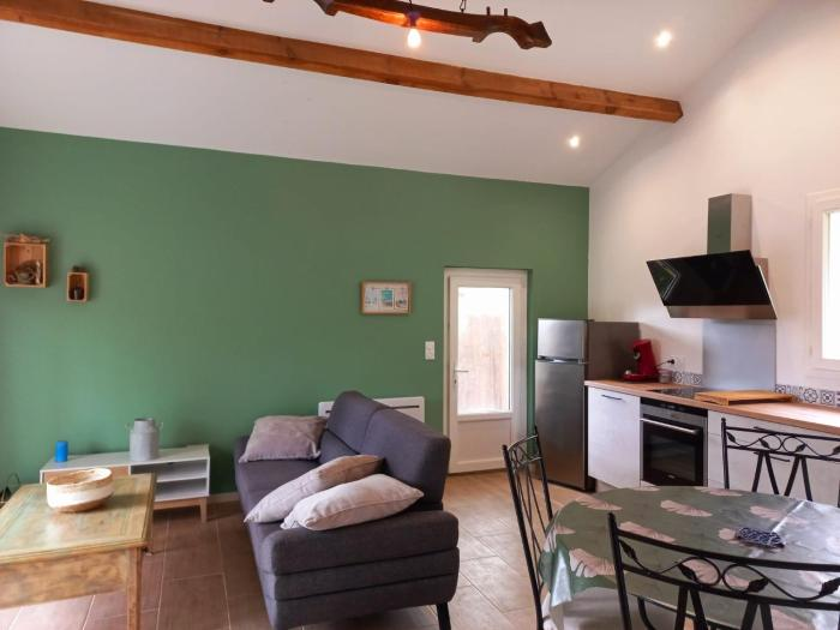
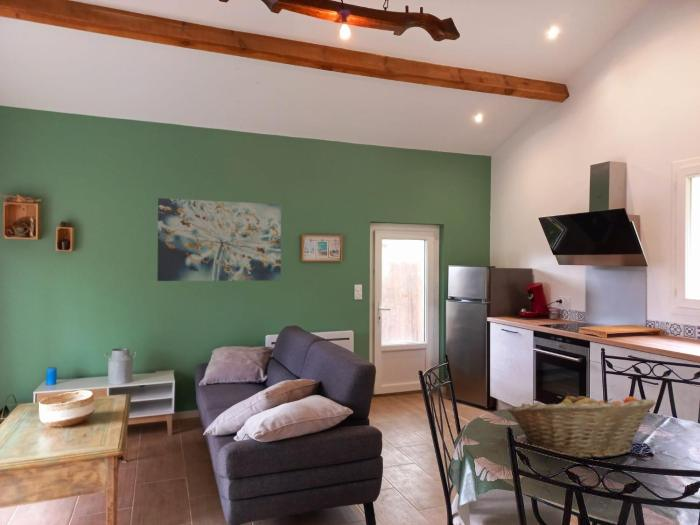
+ wall art [156,197,282,282]
+ fruit basket [507,390,657,460]
